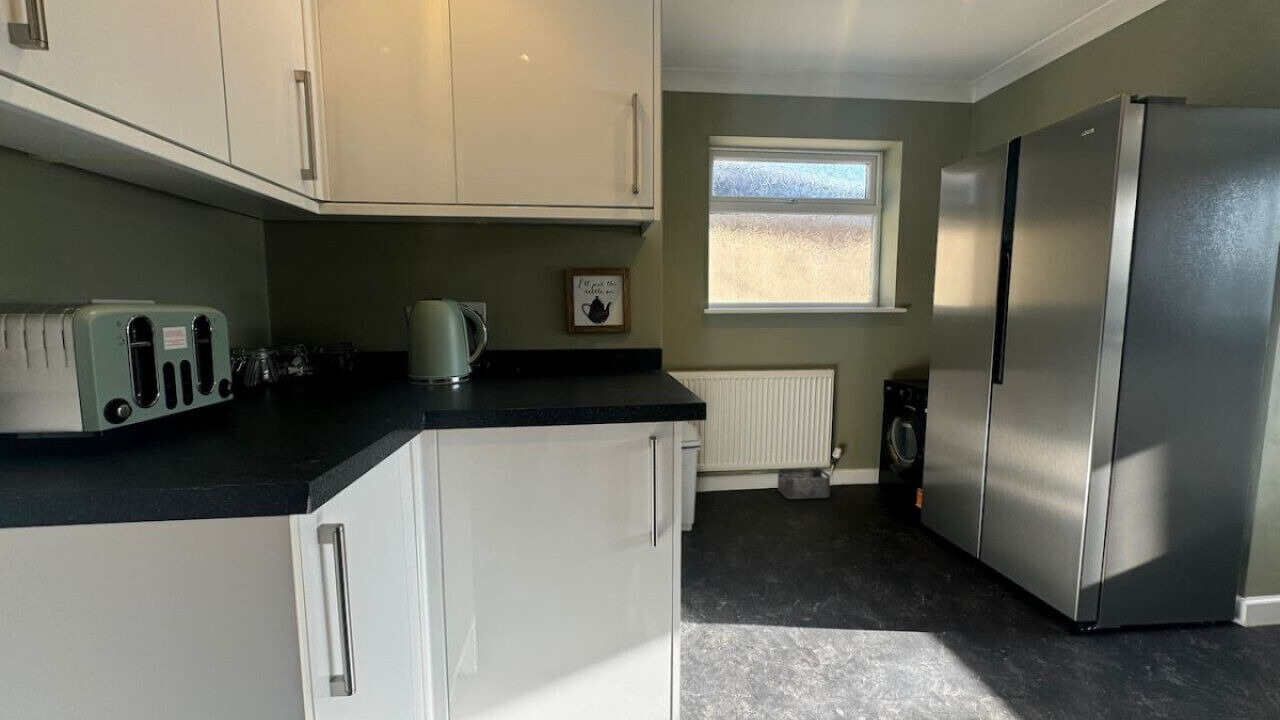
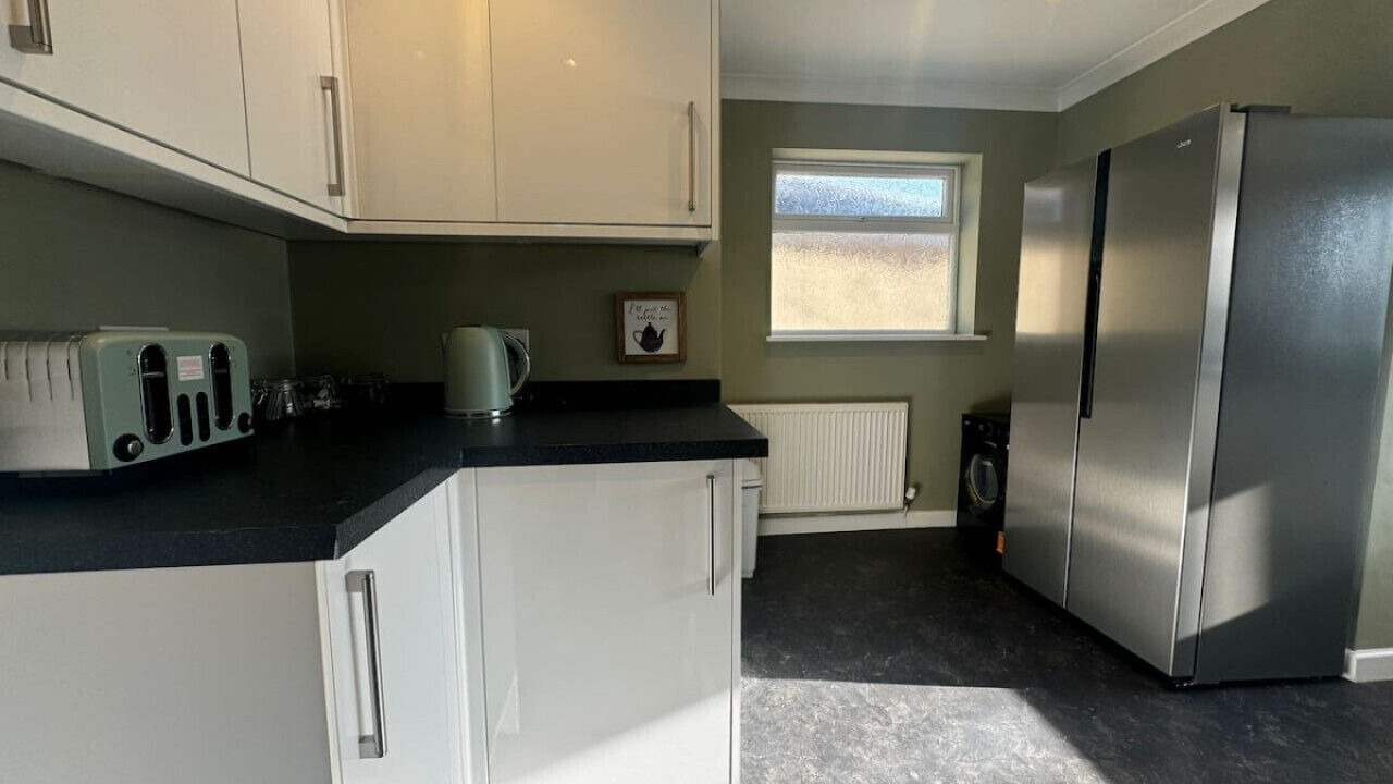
- storage bin [777,467,831,500]
